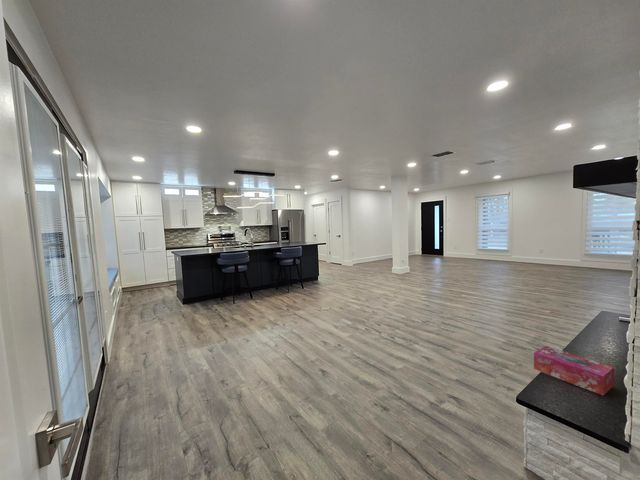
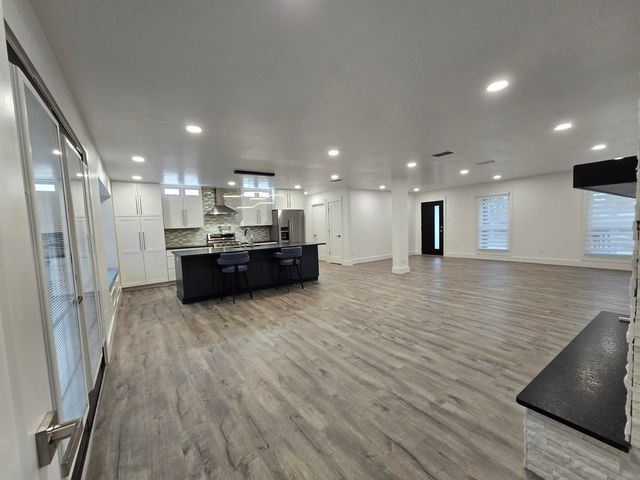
- tissue box [533,345,615,396]
